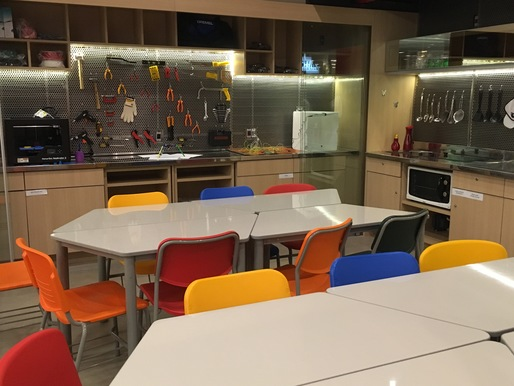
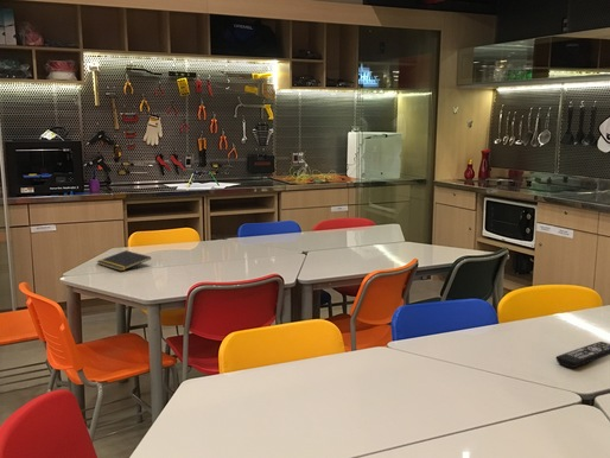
+ notepad [96,249,152,272]
+ remote control [555,341,610,369]
